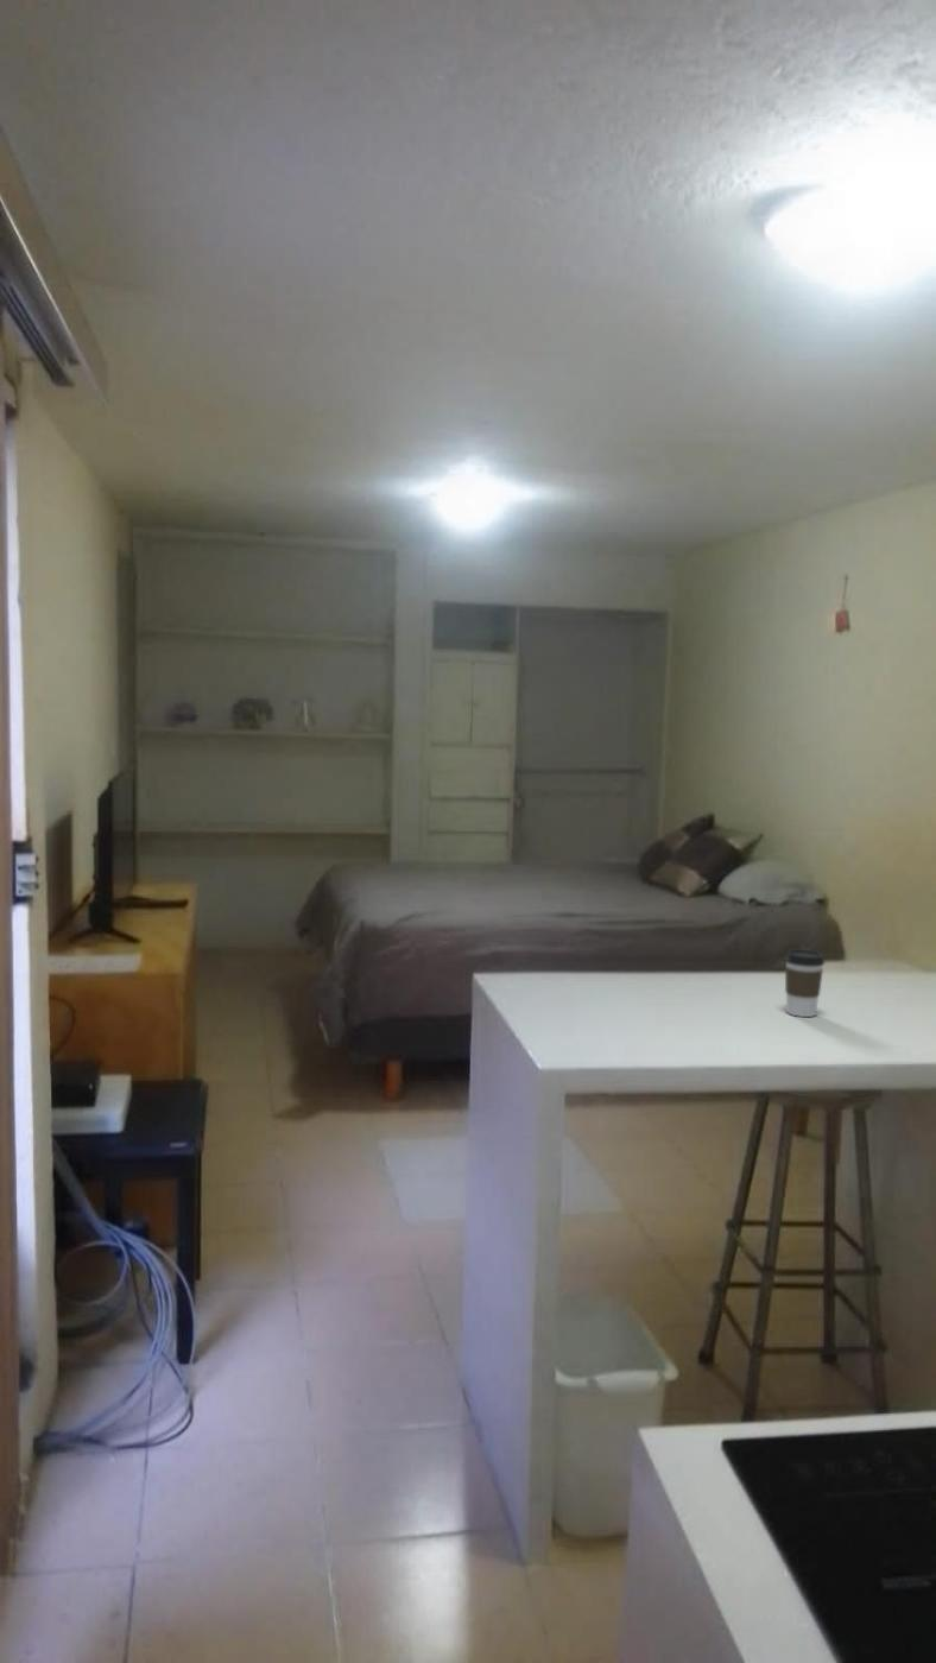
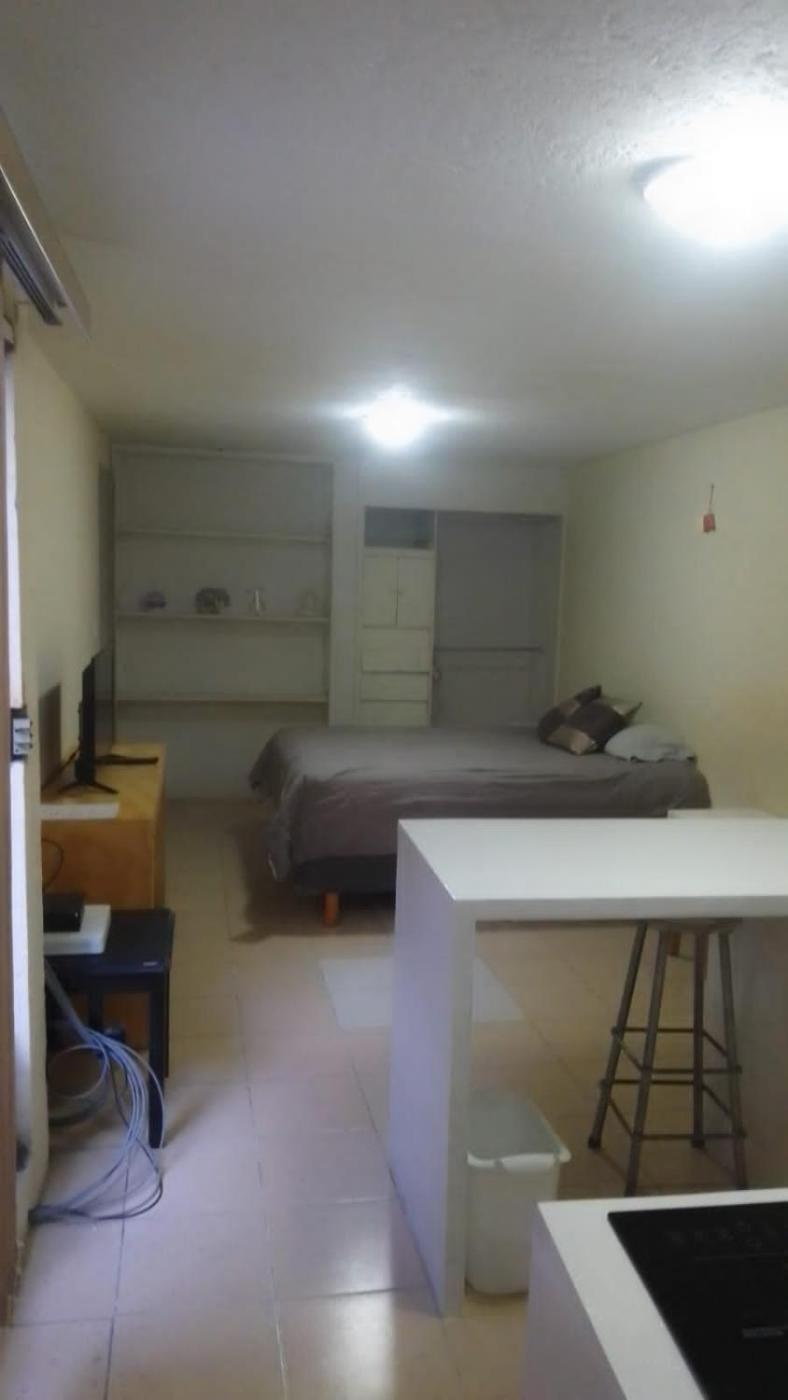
- coffee cup [784,949,826,1018]
